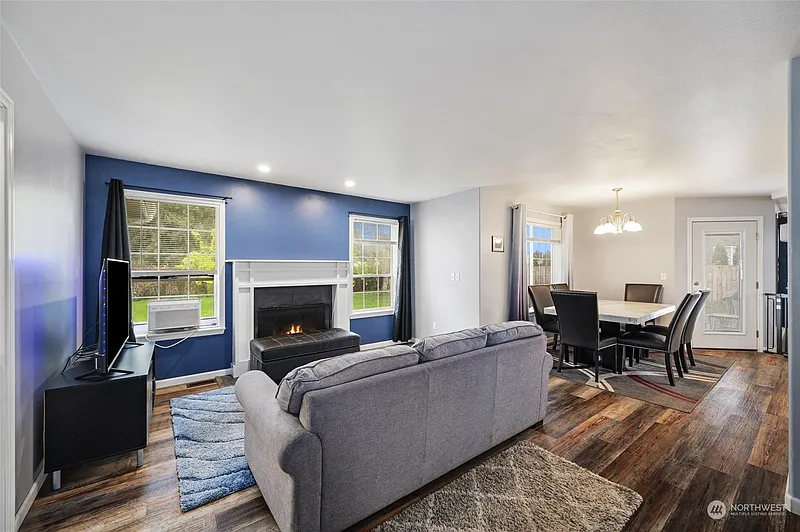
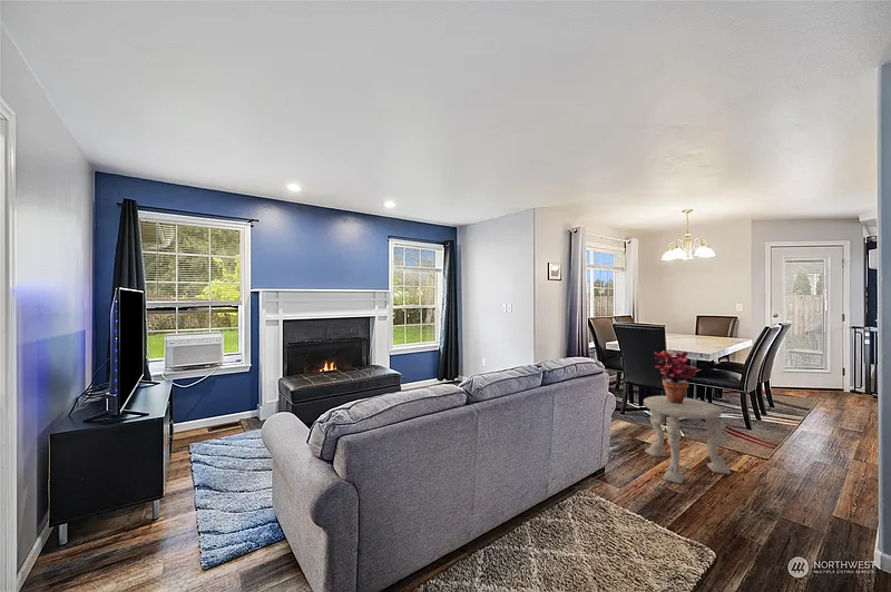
+ potted plant [654,349,701,403]
+ side table [643,395,732,485]
